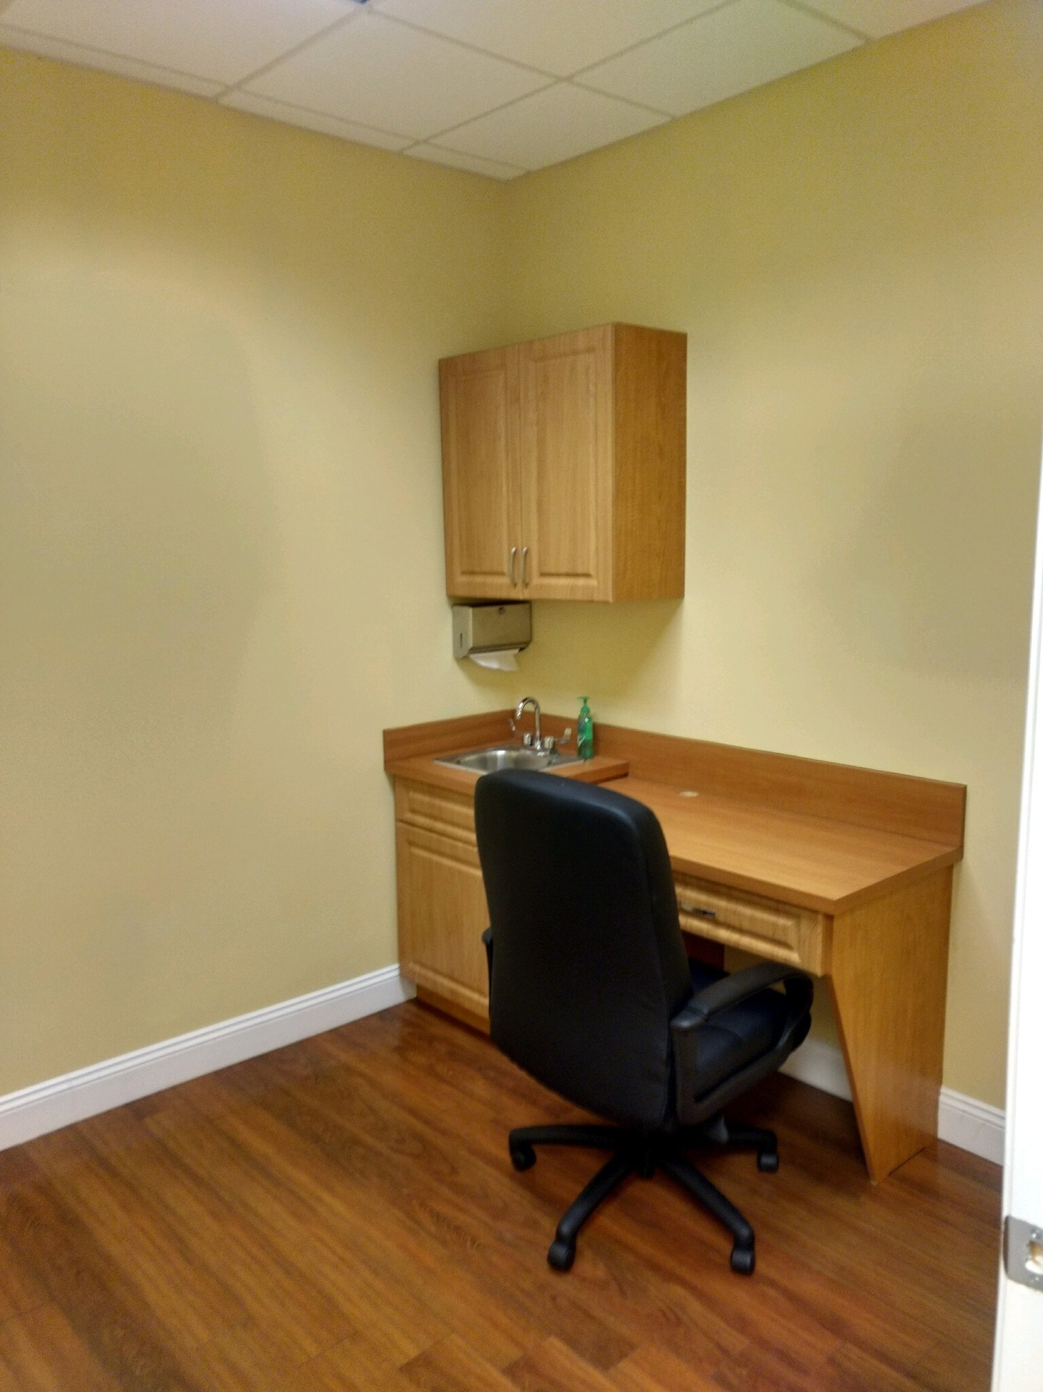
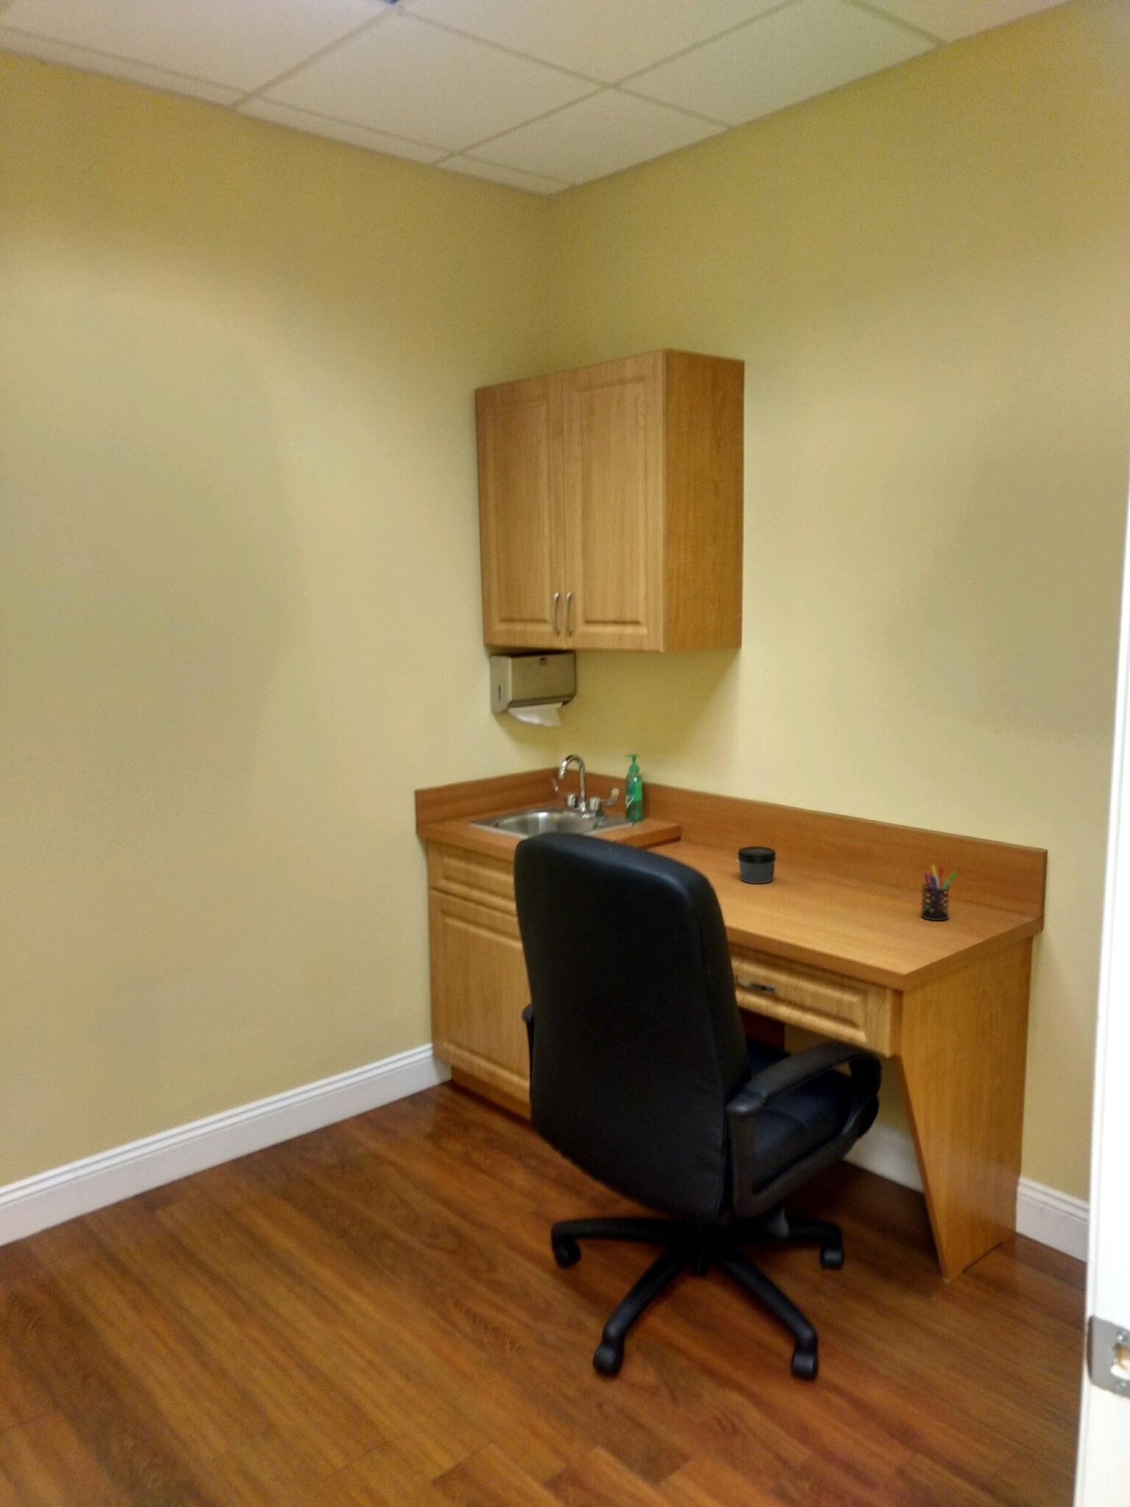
+ pen holder [920,864,958,921]
+ jar [736,846,777,884]
